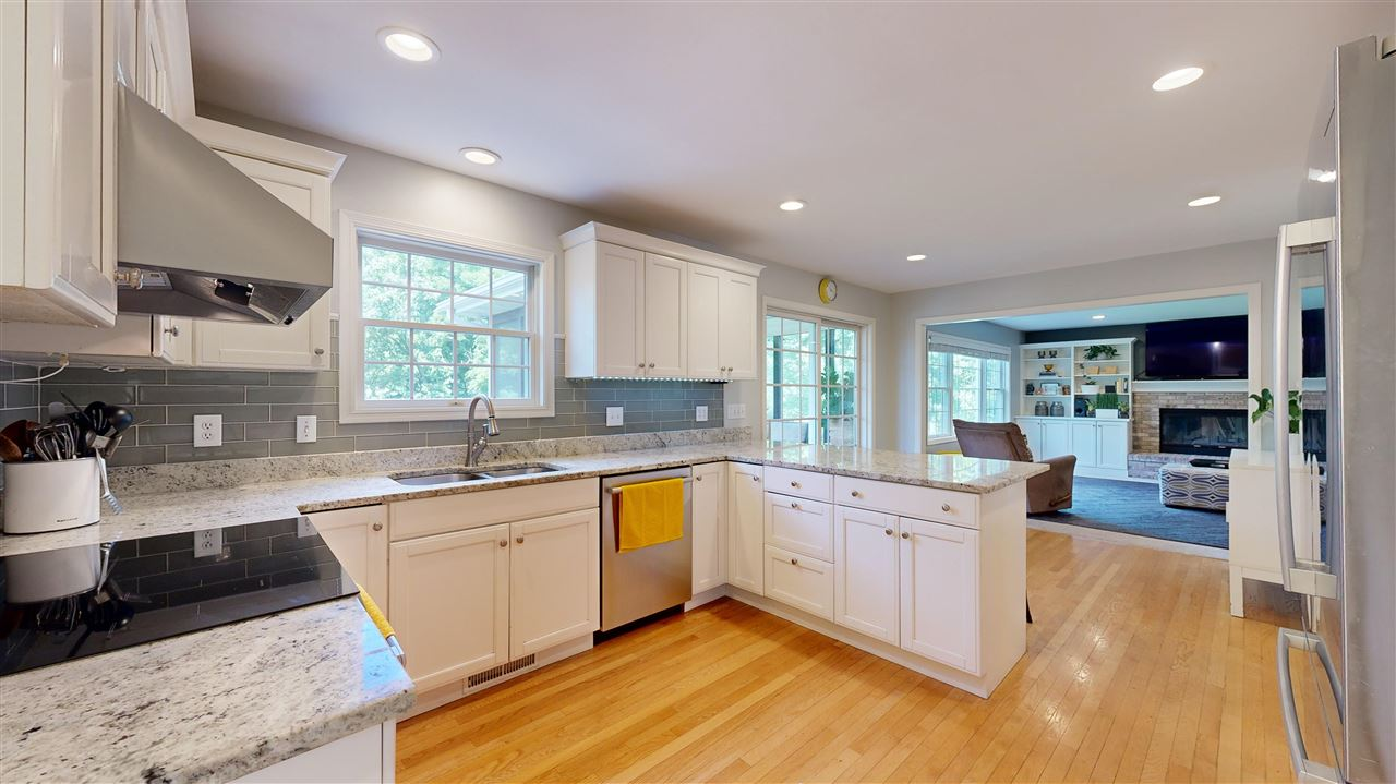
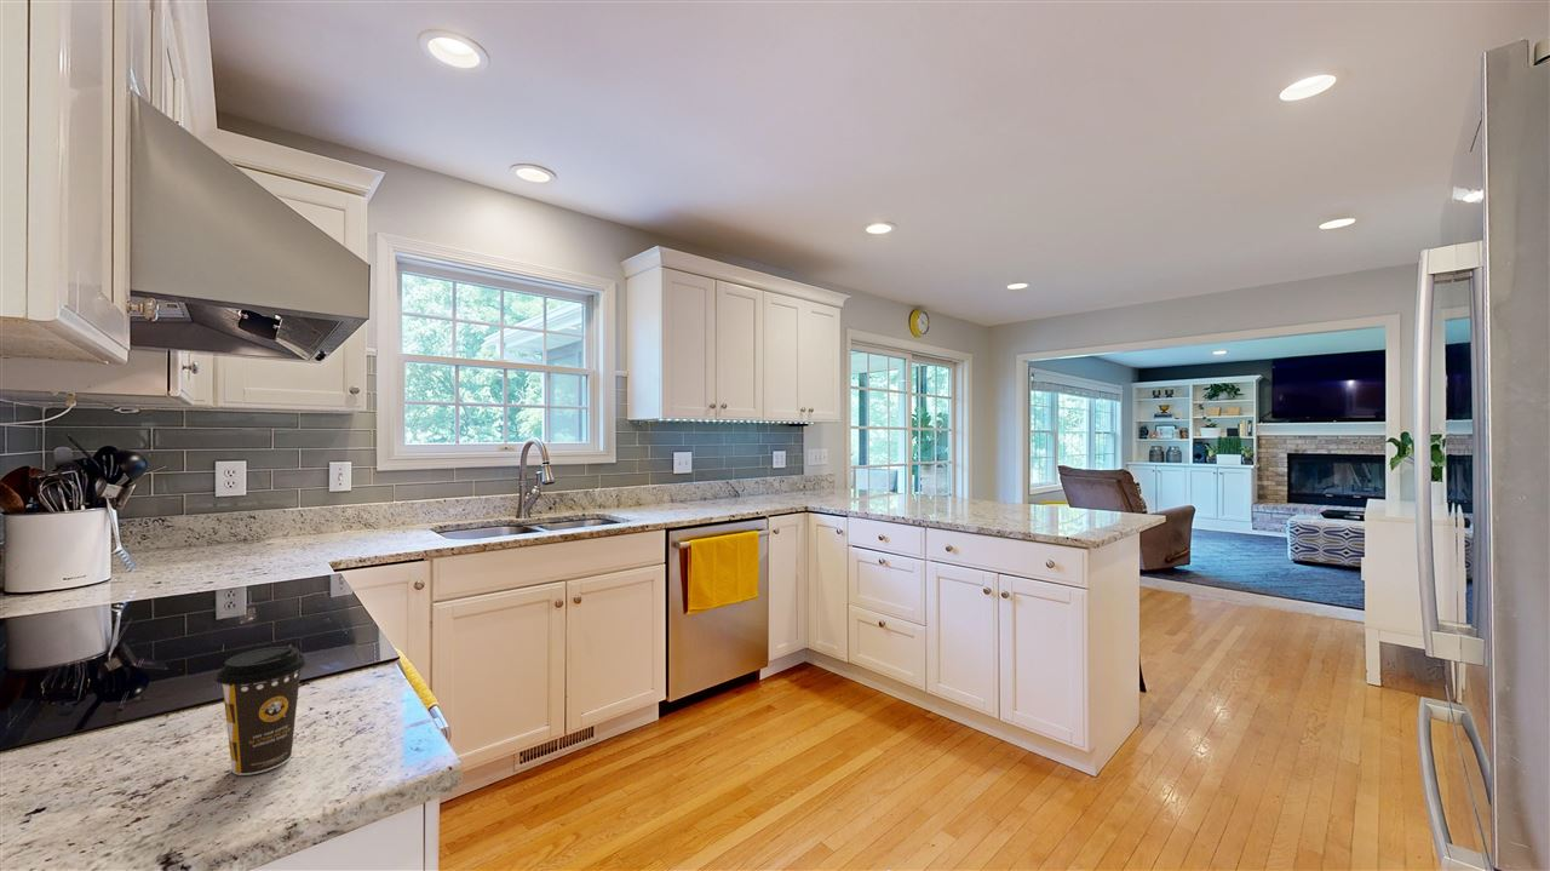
+ coffee cup [214,646,308,777]
